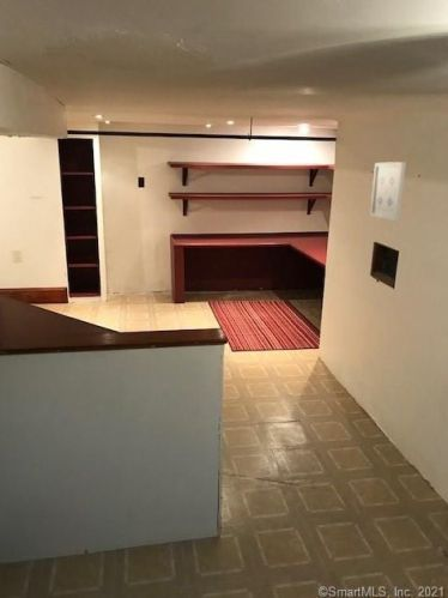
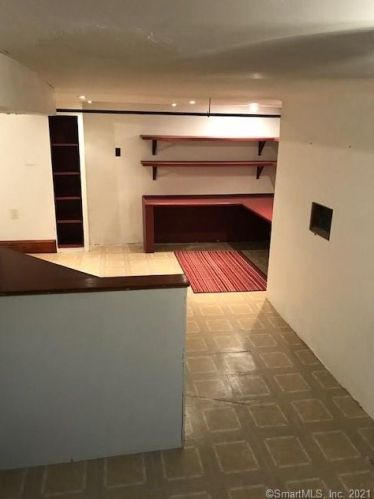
- wall art [369,161,407,222]
